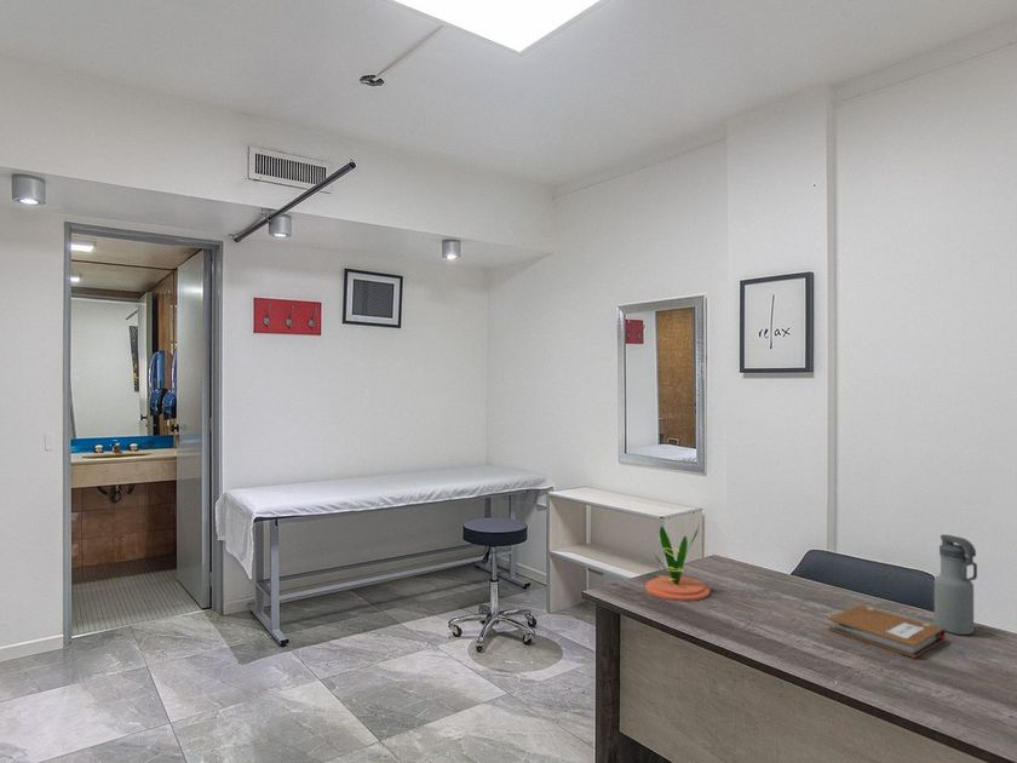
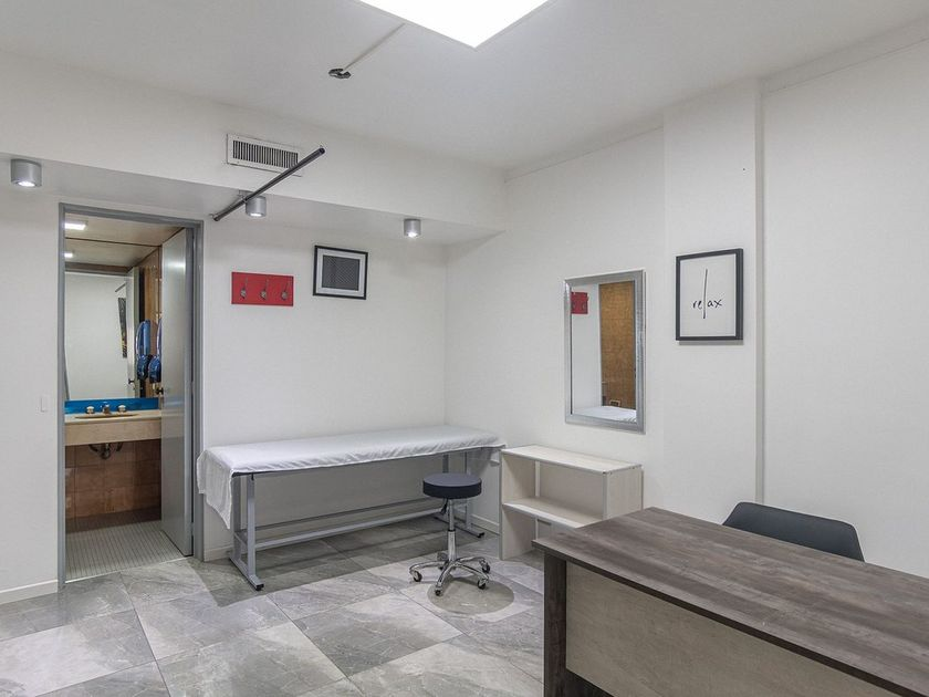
- notebook [827,604,948,659]
- water bottle [933,533,978,636]
- plant [645,524,711,602]
